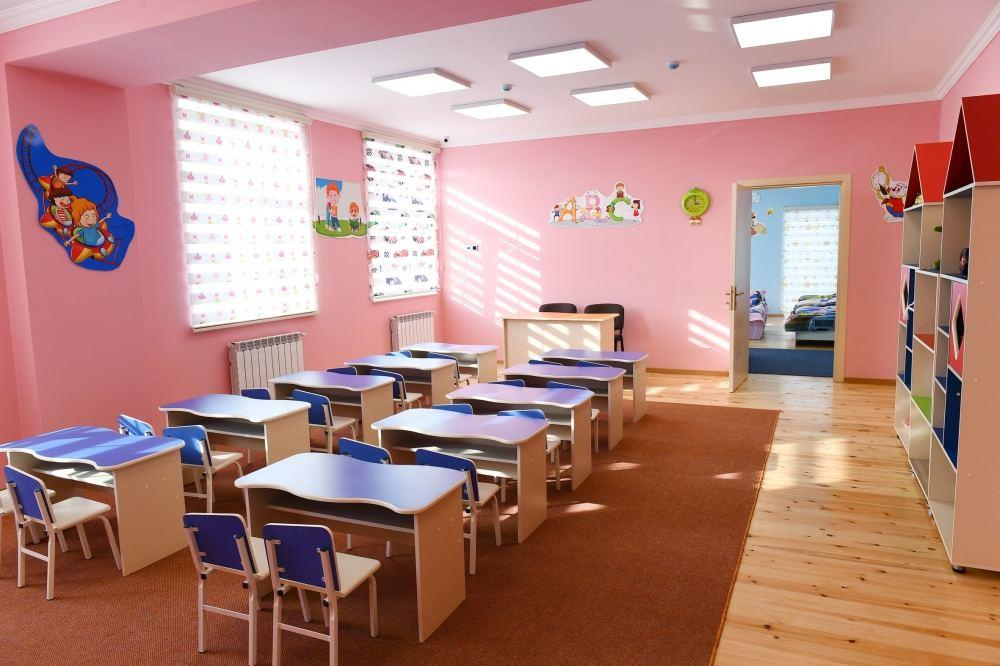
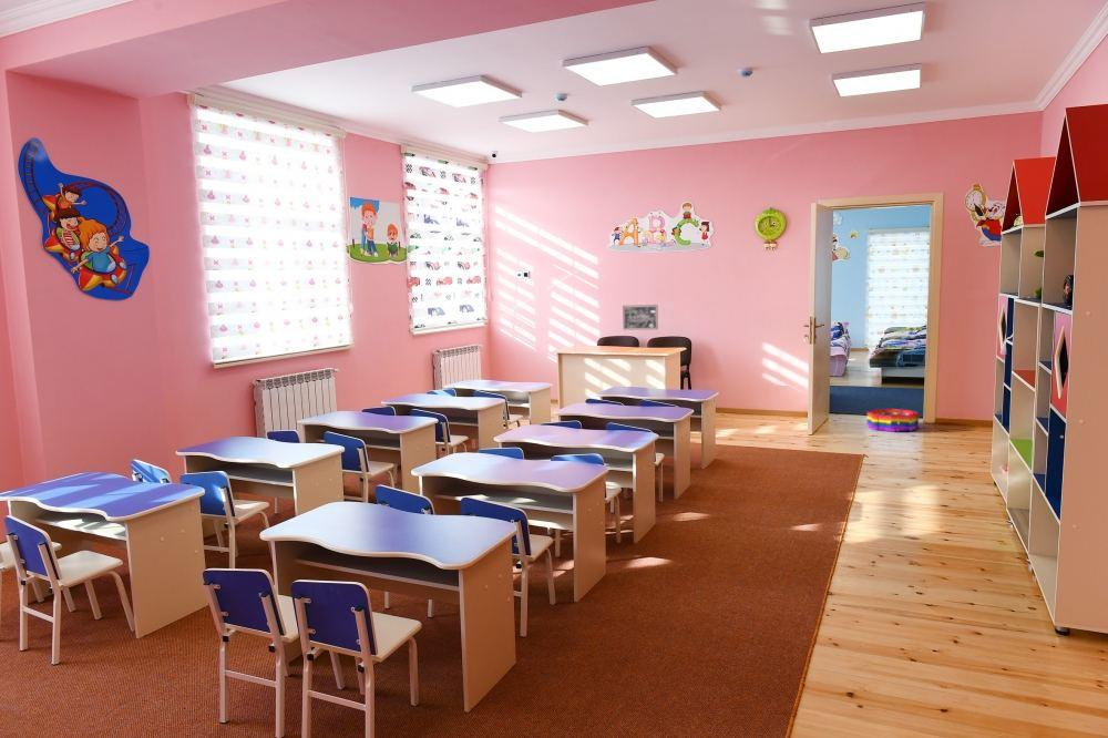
+ wall art [622,304,659,330]
+ storage bin [866,408,920,433]
